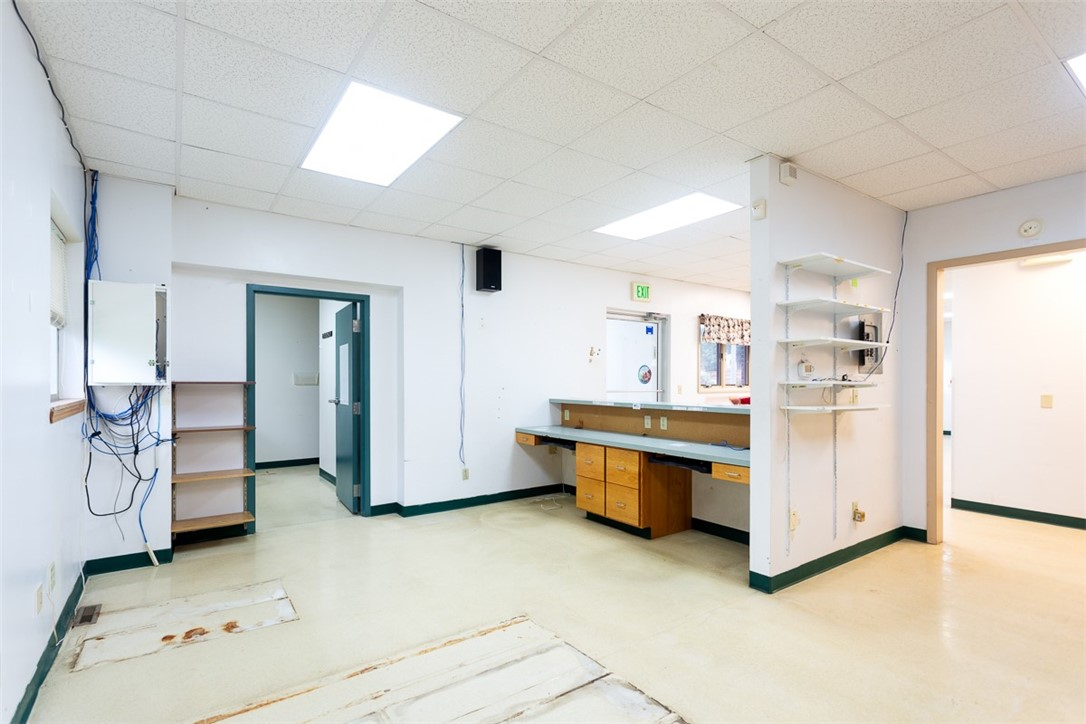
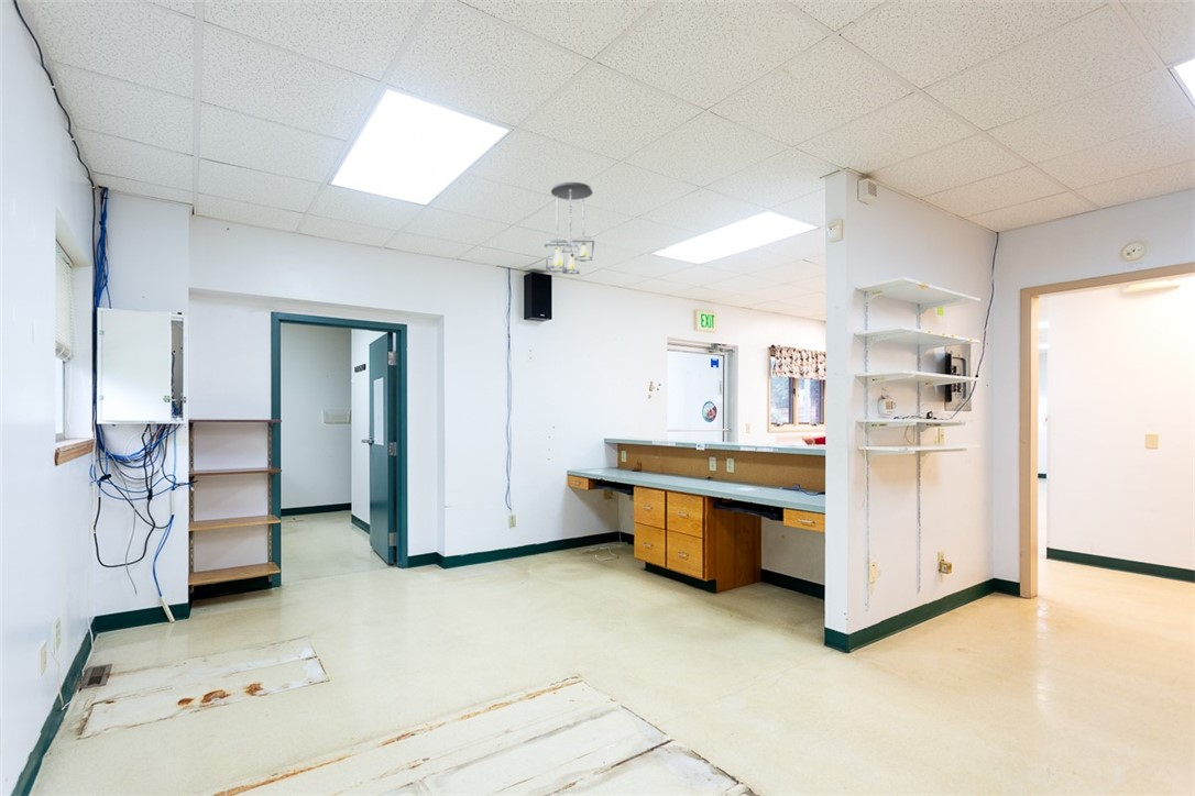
+ ceiling light fixture [542,181,596,275]
